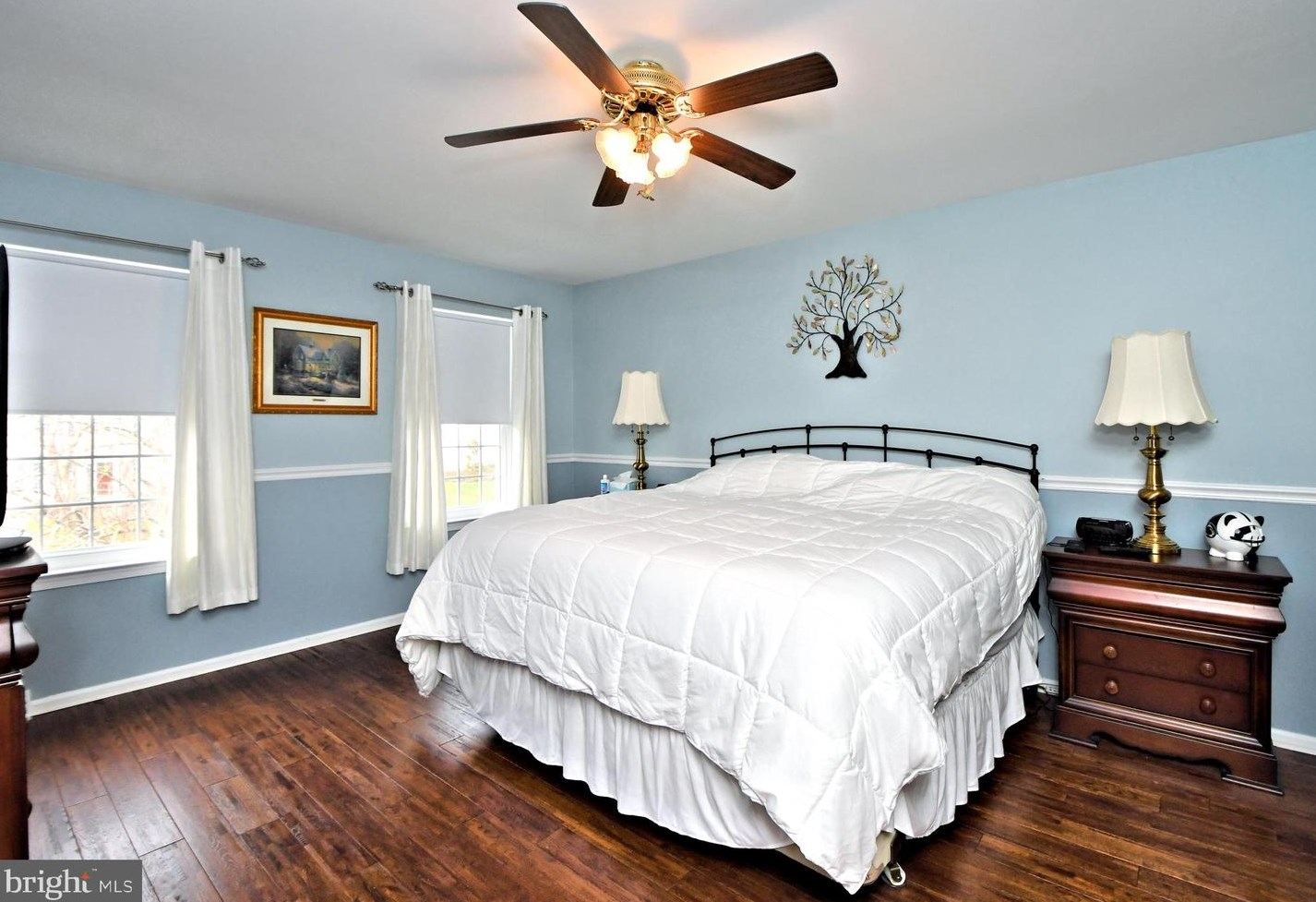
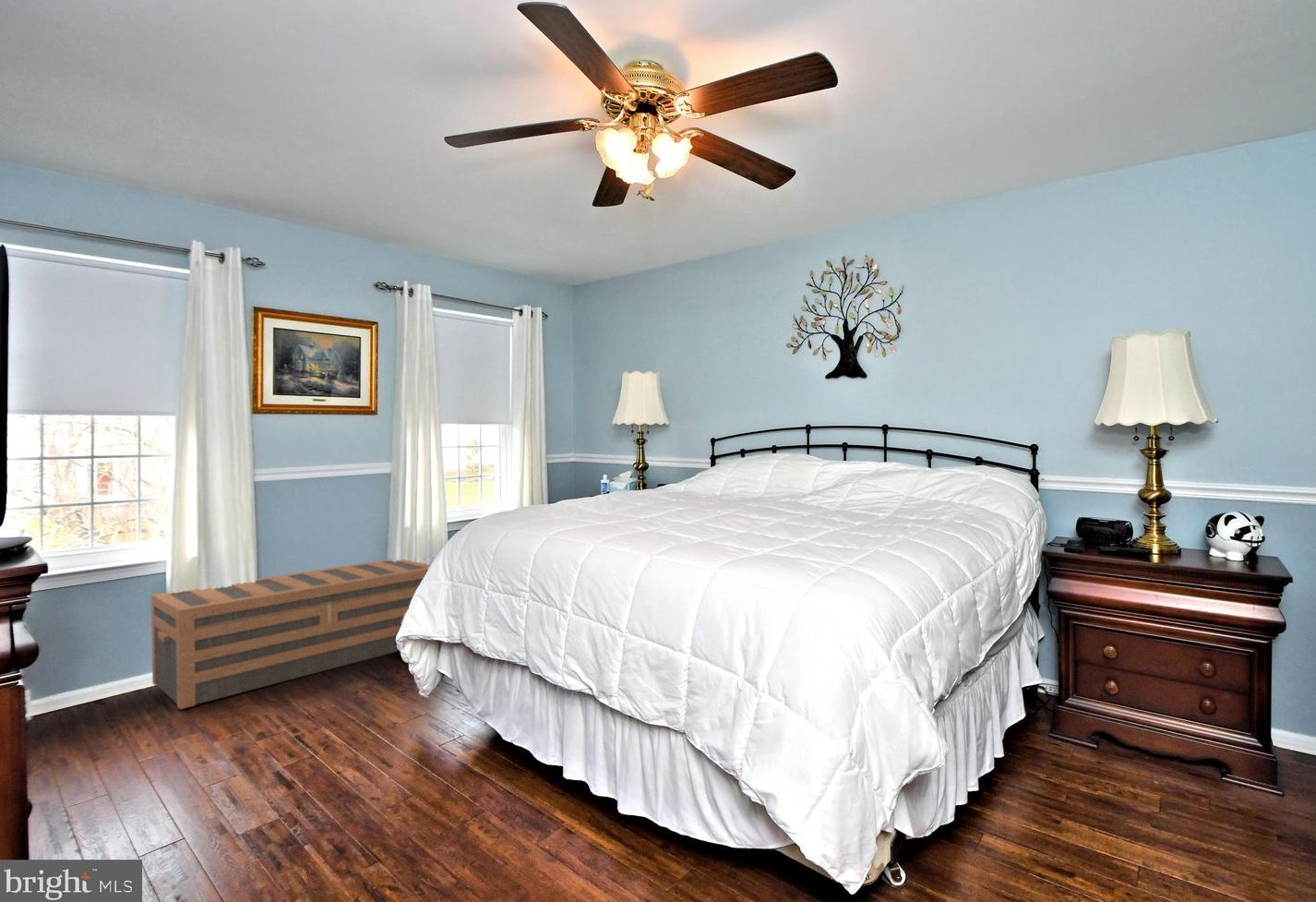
+ storage bench [150,559,431,710]
